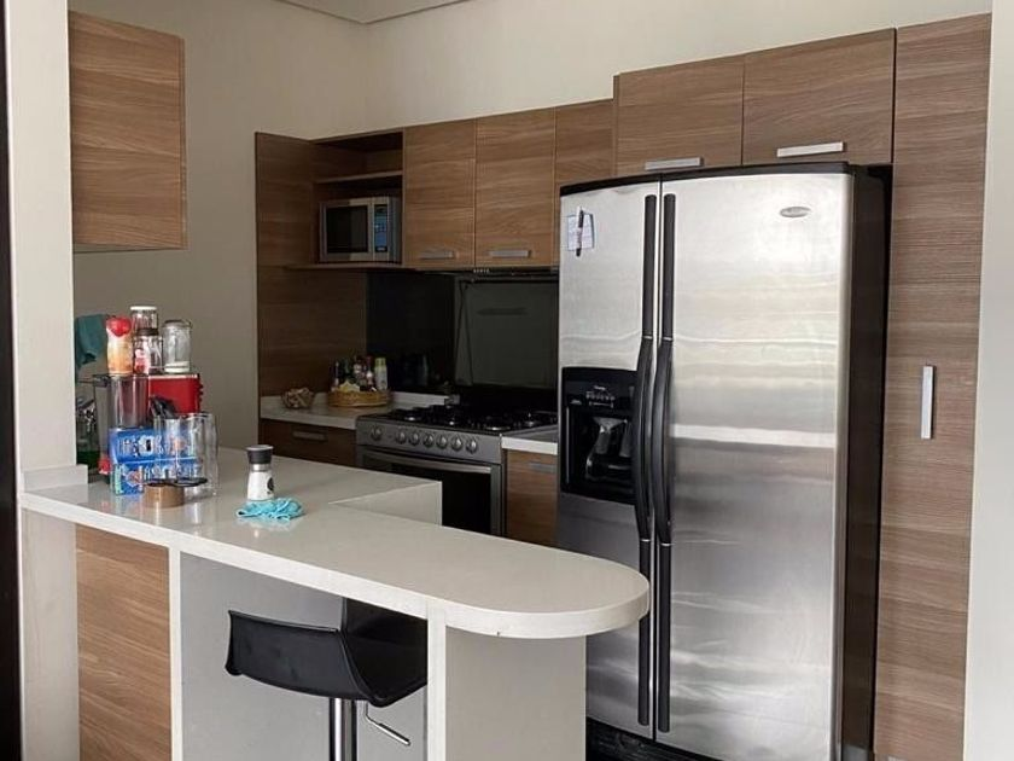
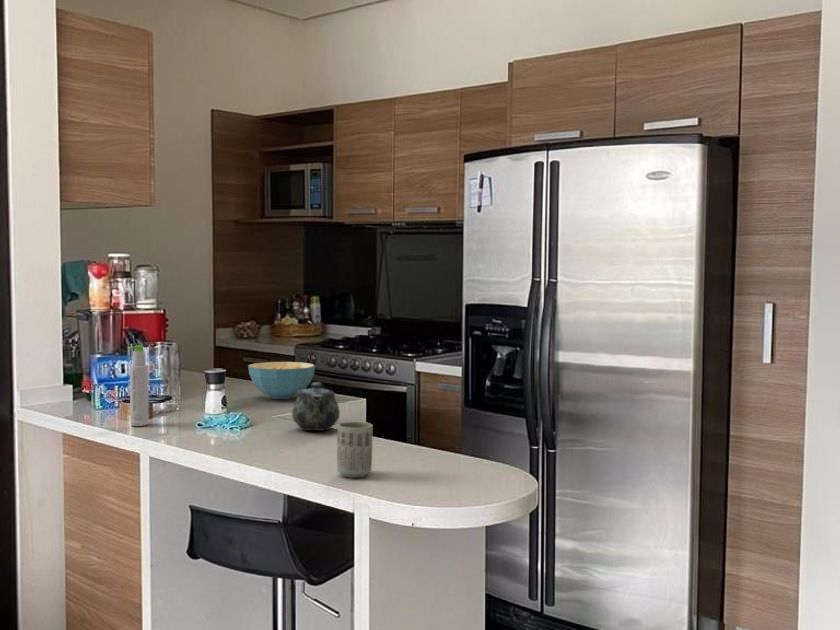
+ bottle [129,345,150,427]
+ chinaware [291,381,341,432]
+ cup [336,421,374,478]
+ cereal bowl [247,361,316,400]
